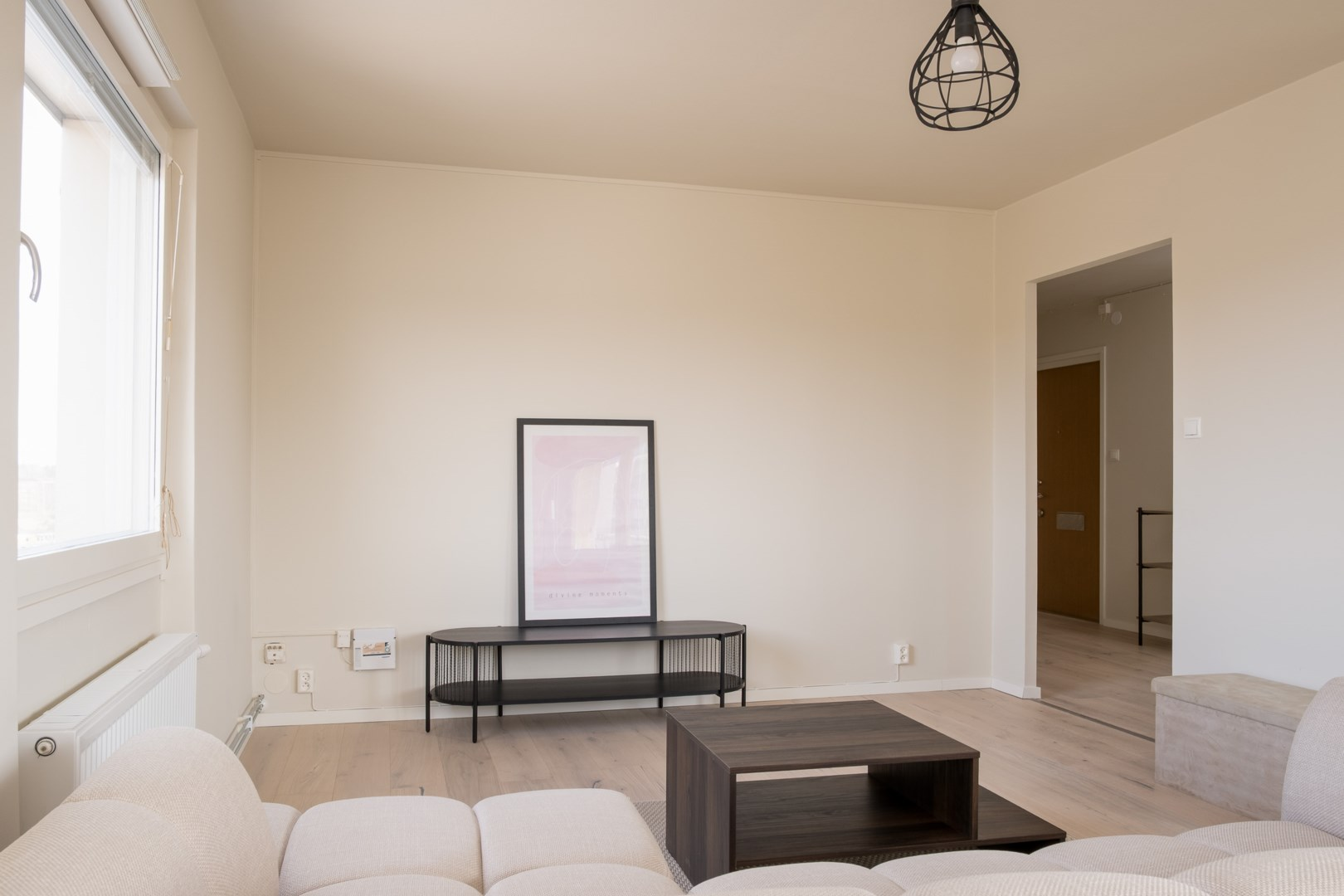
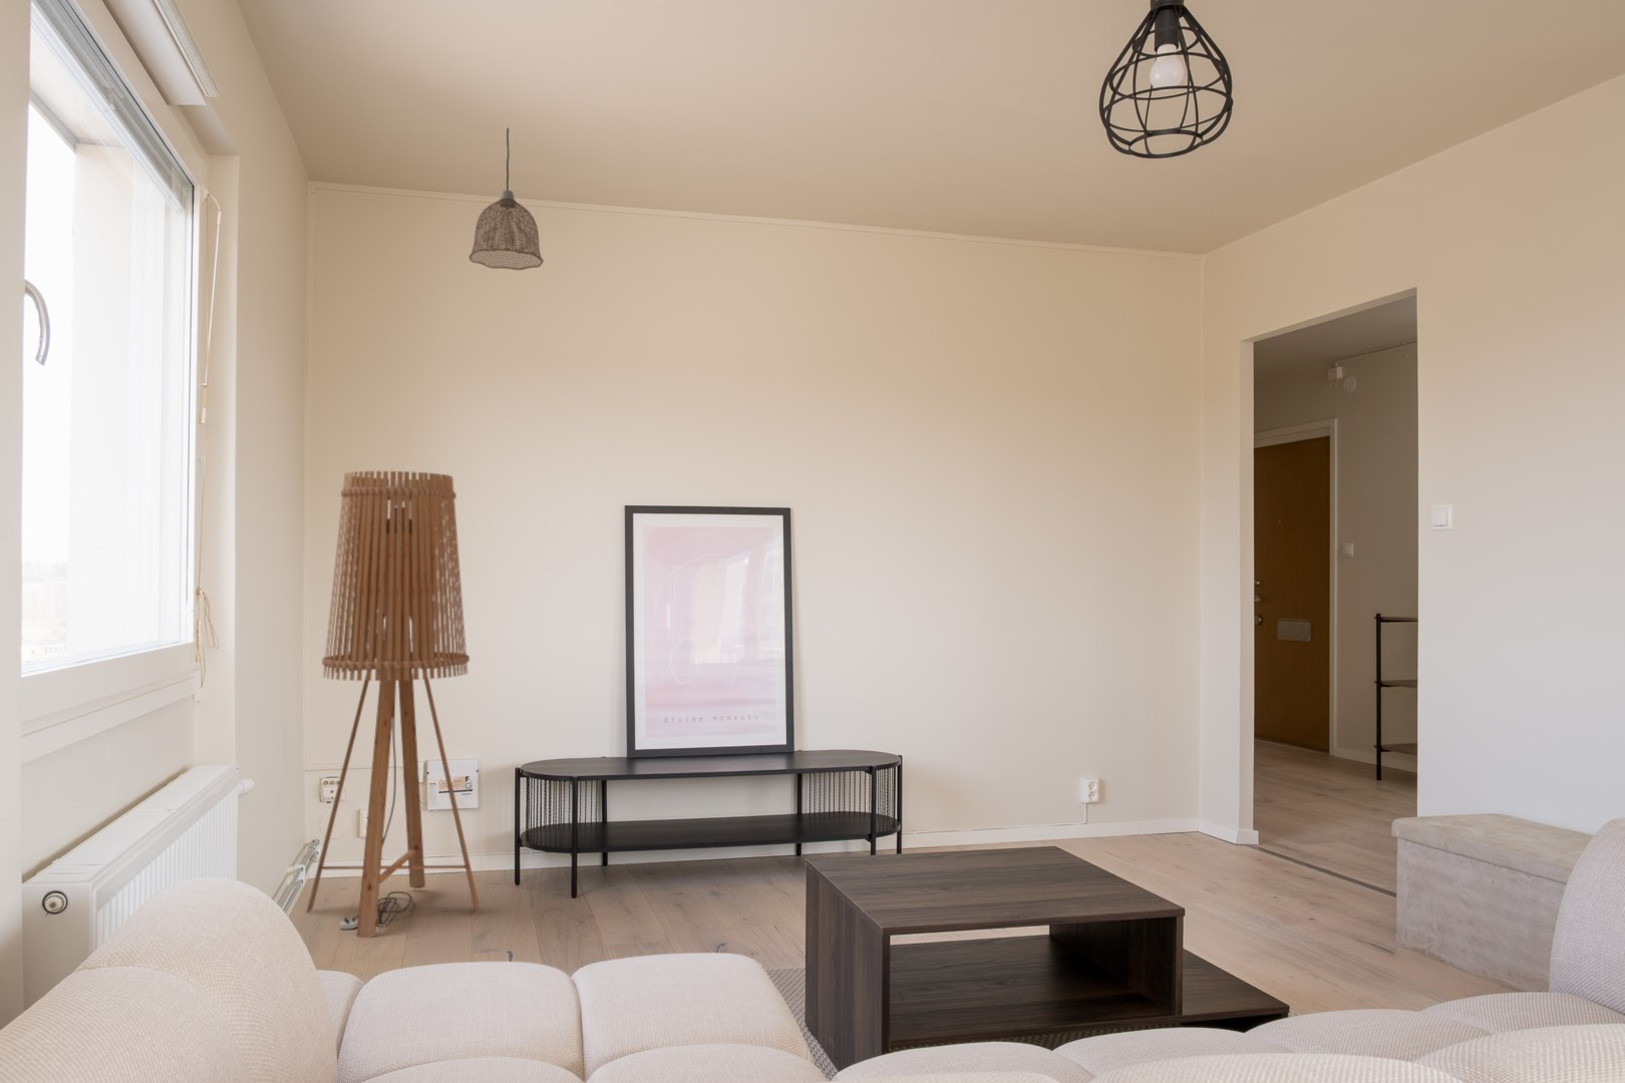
+ pendant lamp [468,127,544,271]
+ floor lamp [305,470,480,939]
